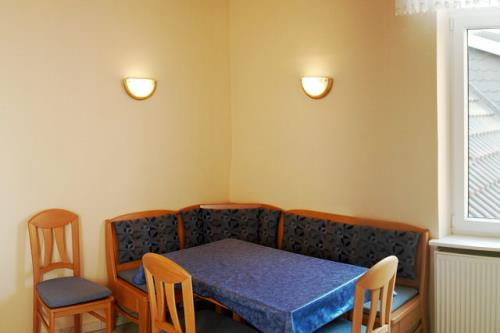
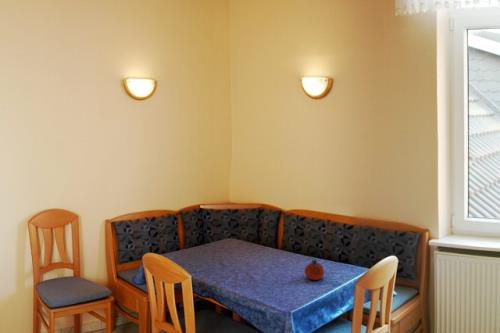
+ fruit [303,259,325,281]
